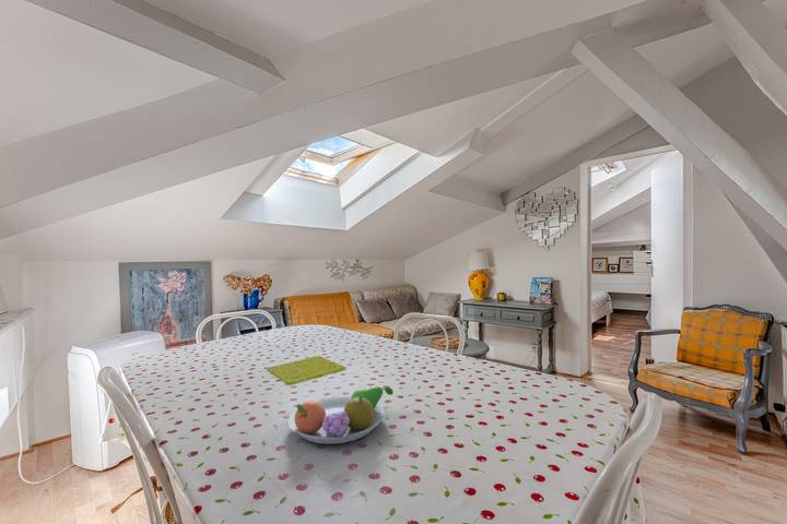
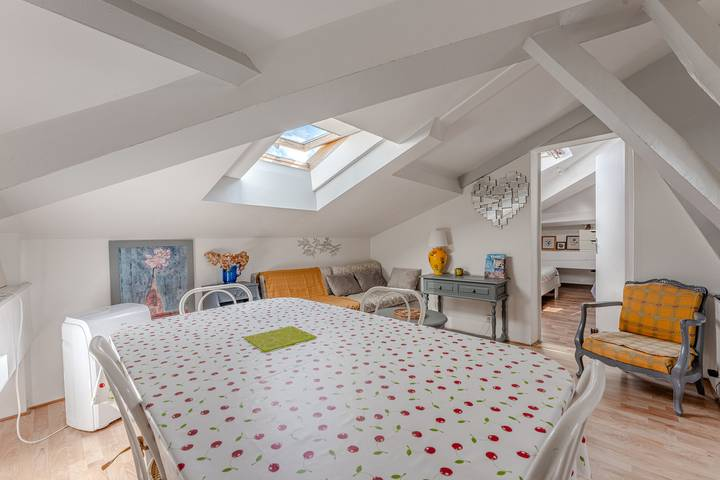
- fruit bowl [286,385,395,445]
